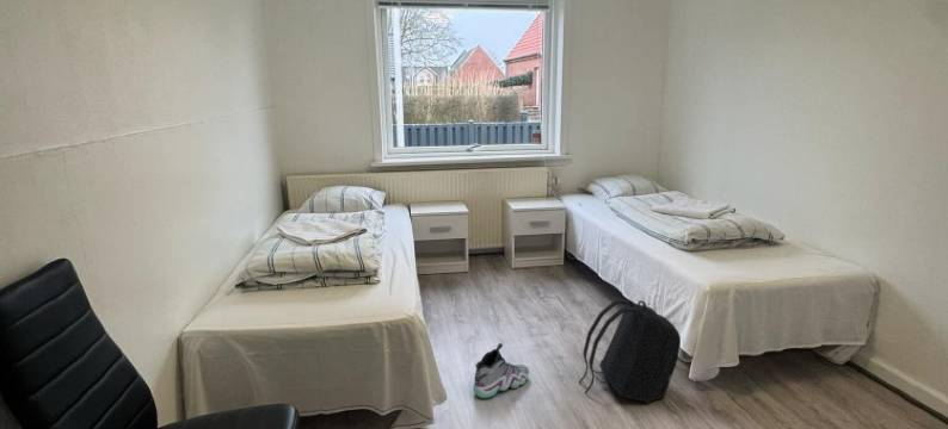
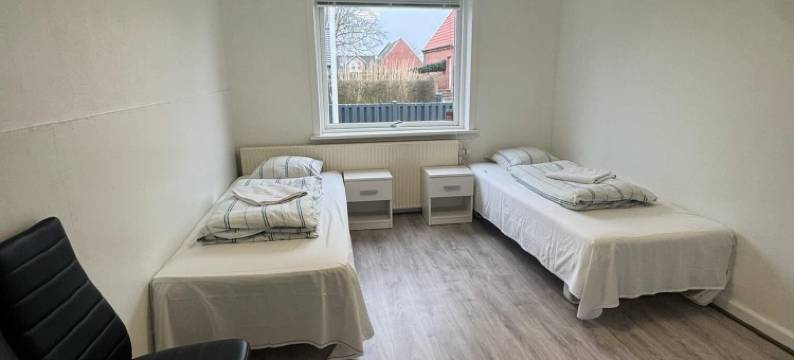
- sneaker [473,342,530,399]
- backpack [578,299,682,404]
